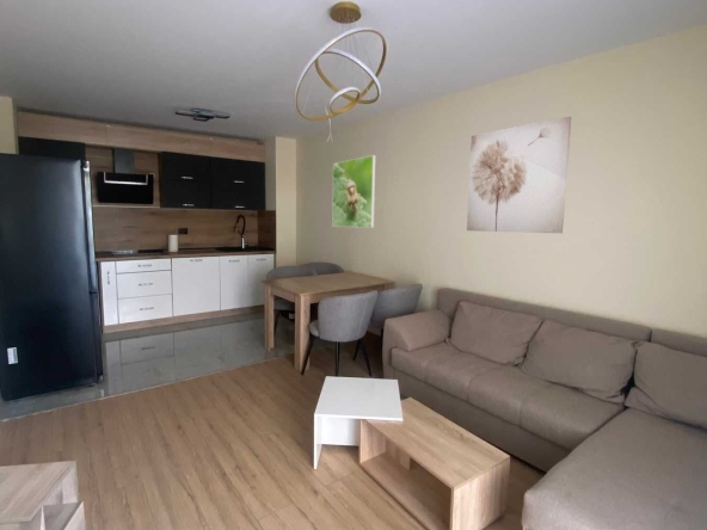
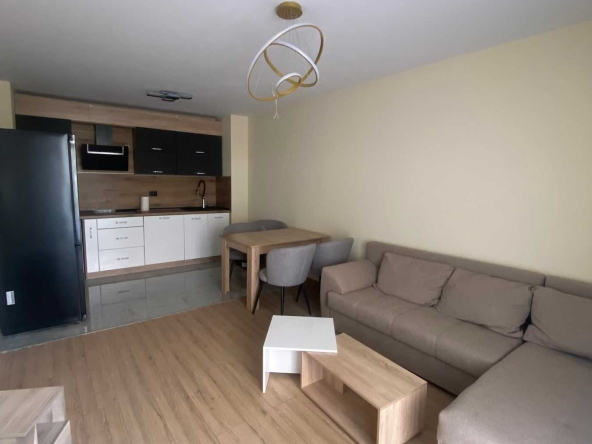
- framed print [331,154,376,229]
- wall art [466,115,572,234]
